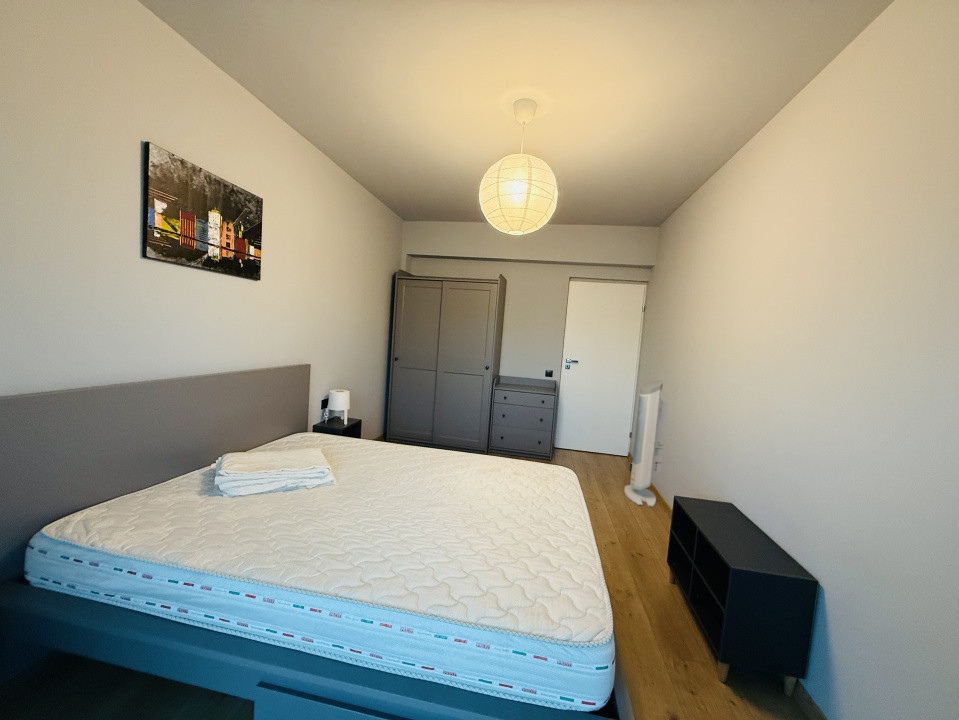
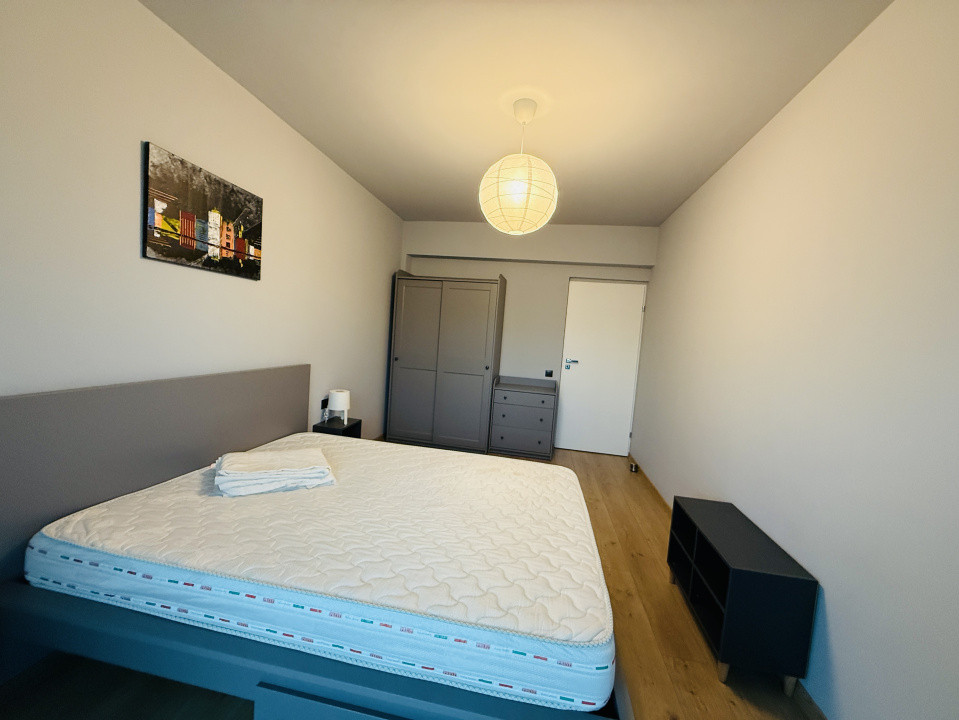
- air purifier [623,380,669,508]
